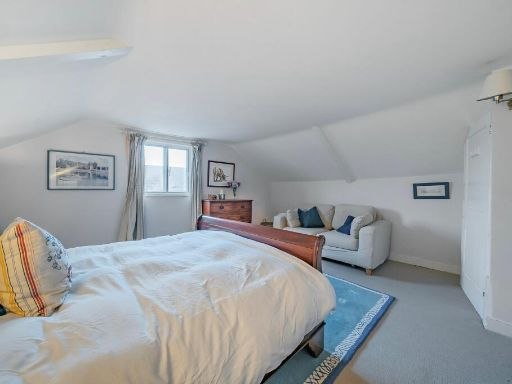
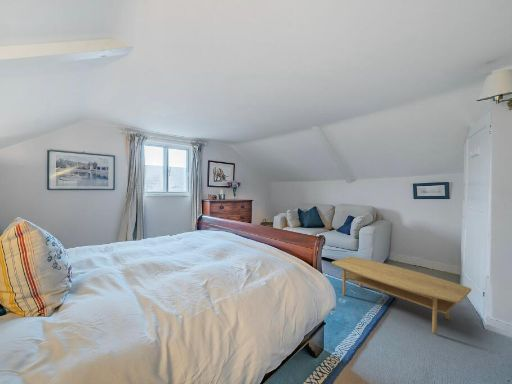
+ coffee table [331,256,472,334]
